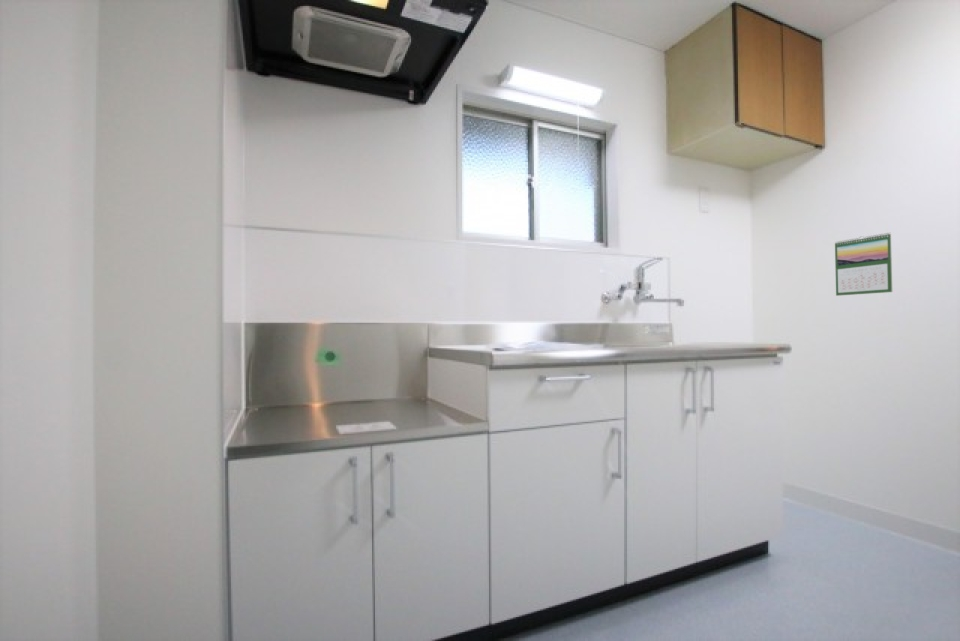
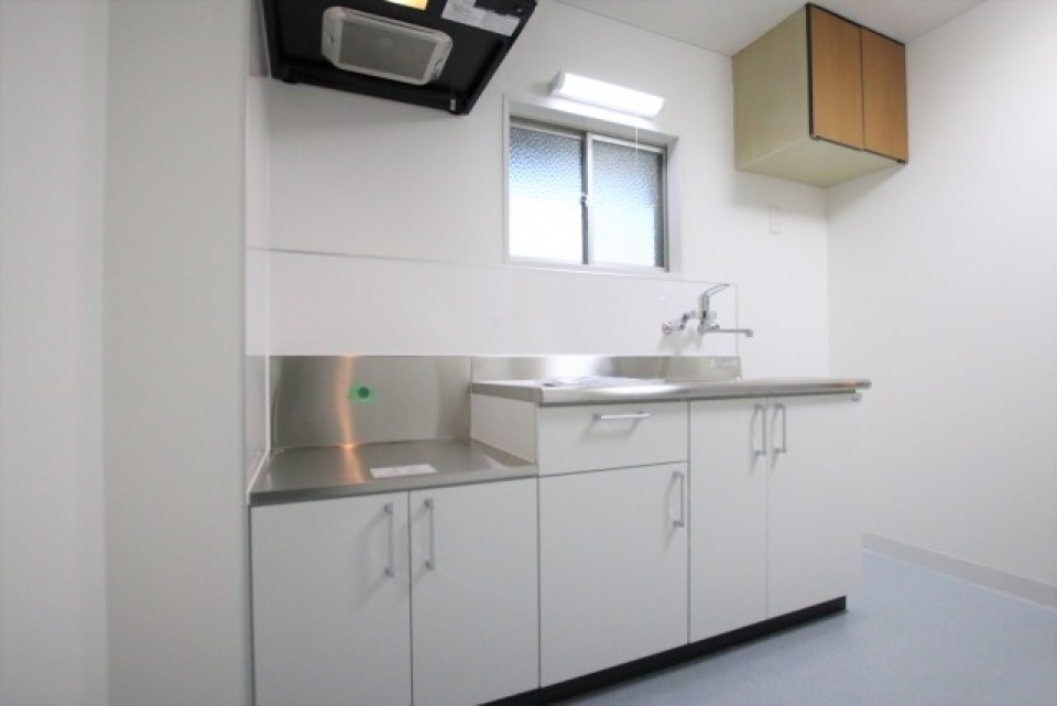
- calendar [834,232,893,297]
